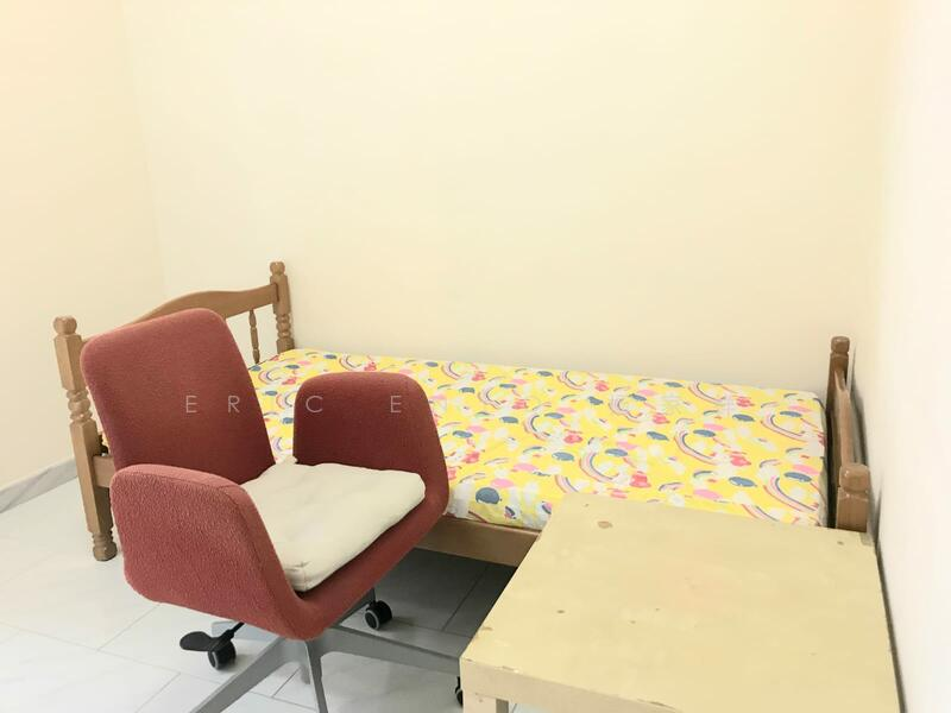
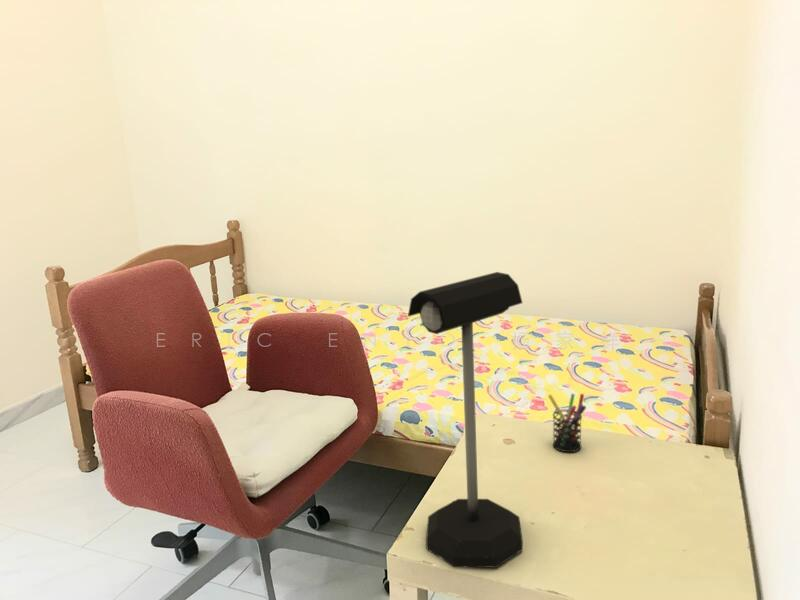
+ mailbox [407,271,524,569]
+ pen holder [547,393,587,453]
